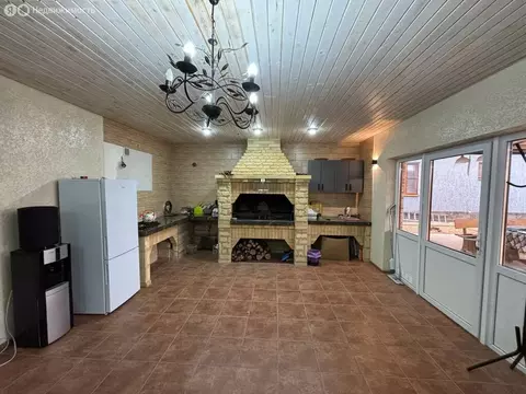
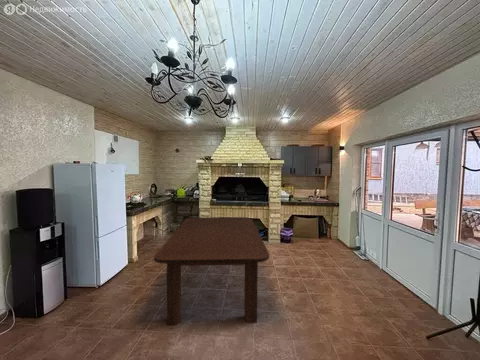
+ dining table [153,216,270,326]
